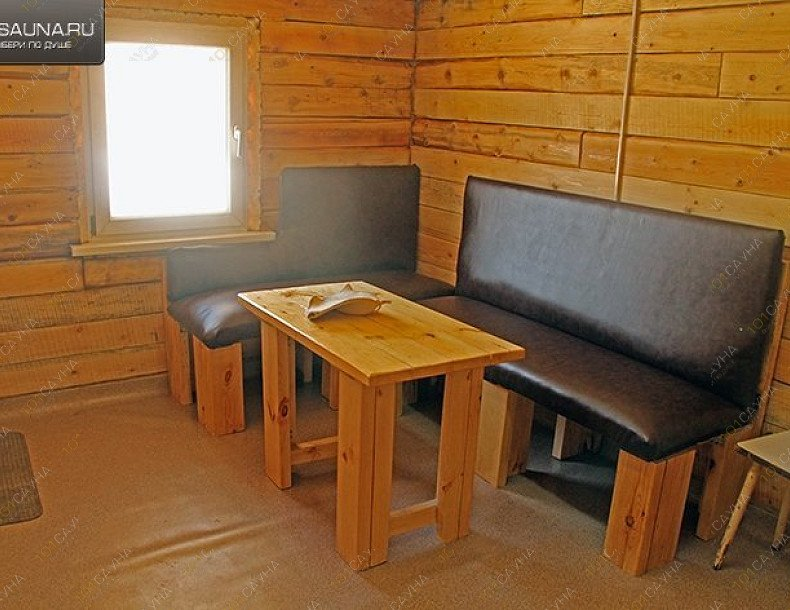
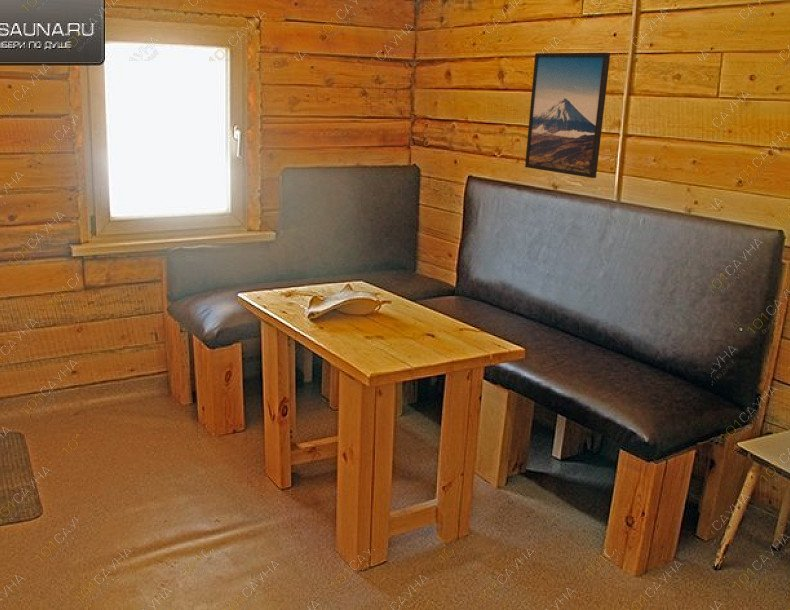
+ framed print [524,52,611,179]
